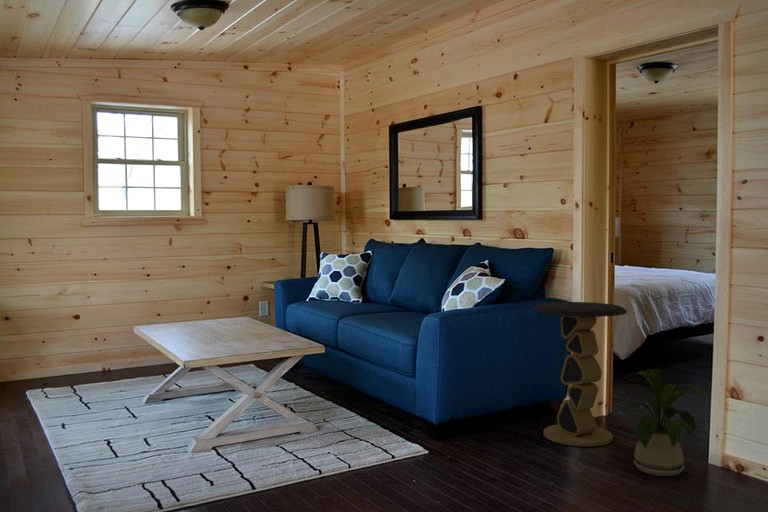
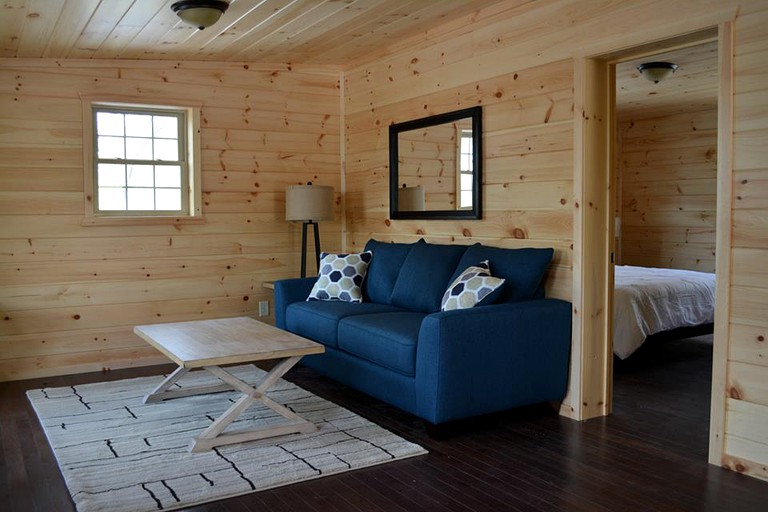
- side table [532,301,628,448]
- house plant [620,368,709,477]
